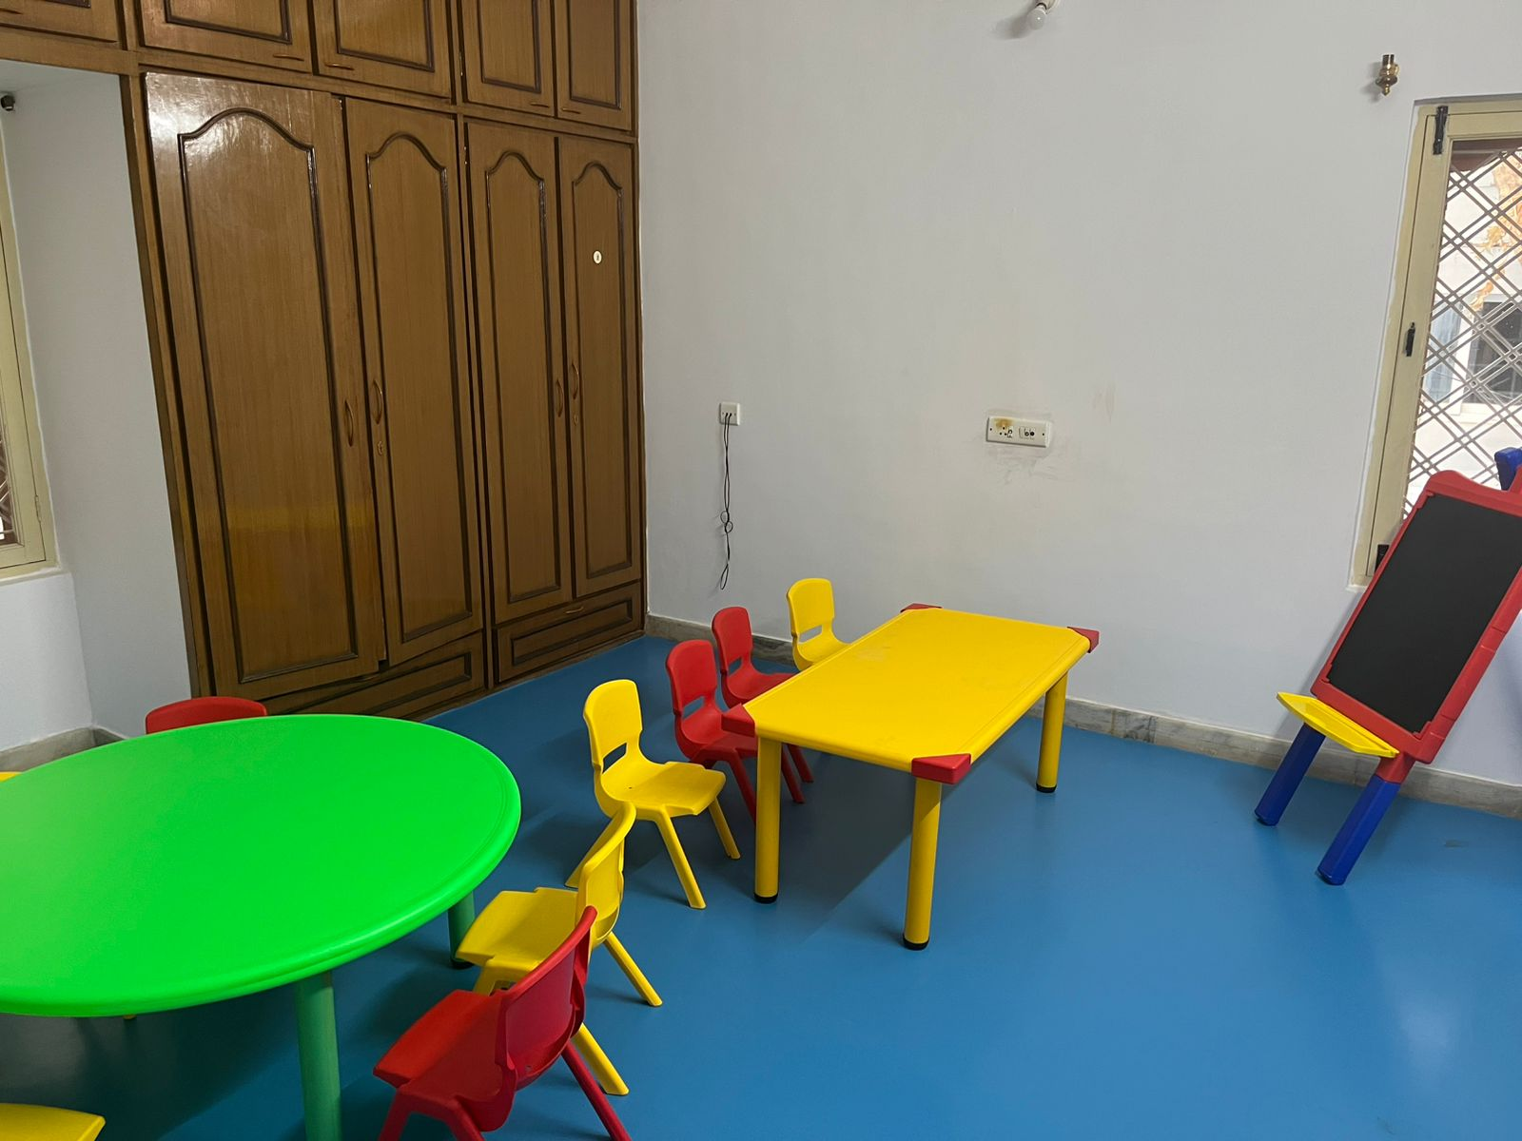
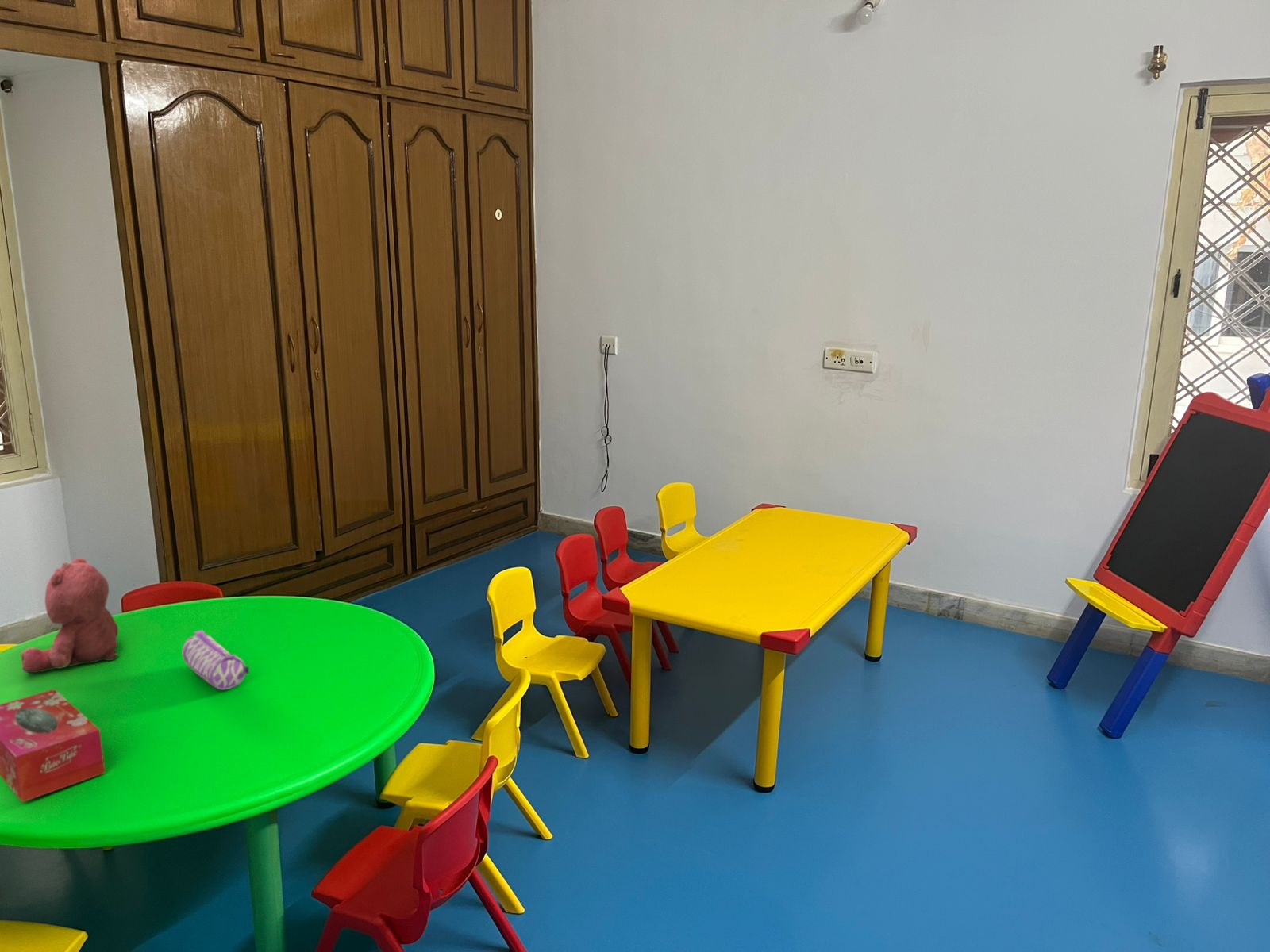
+ teddy bear [20,557,119,674]
+ tissue box [0,689,106,803]
+ pencil case [181,630,250,690]
